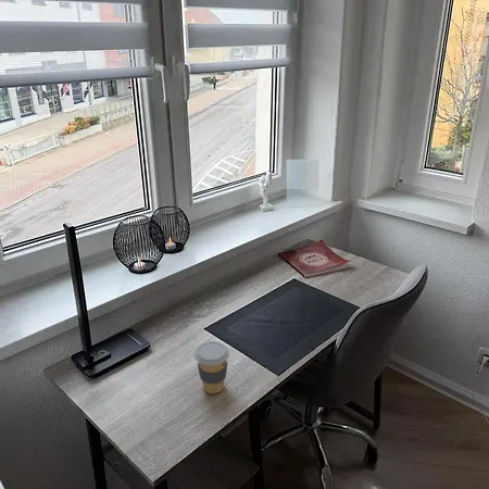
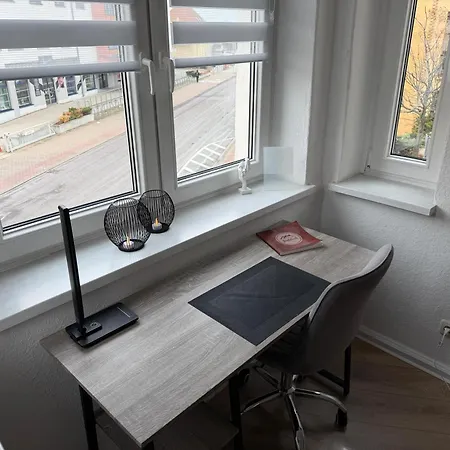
- coffee cup [193,340,230,394]
